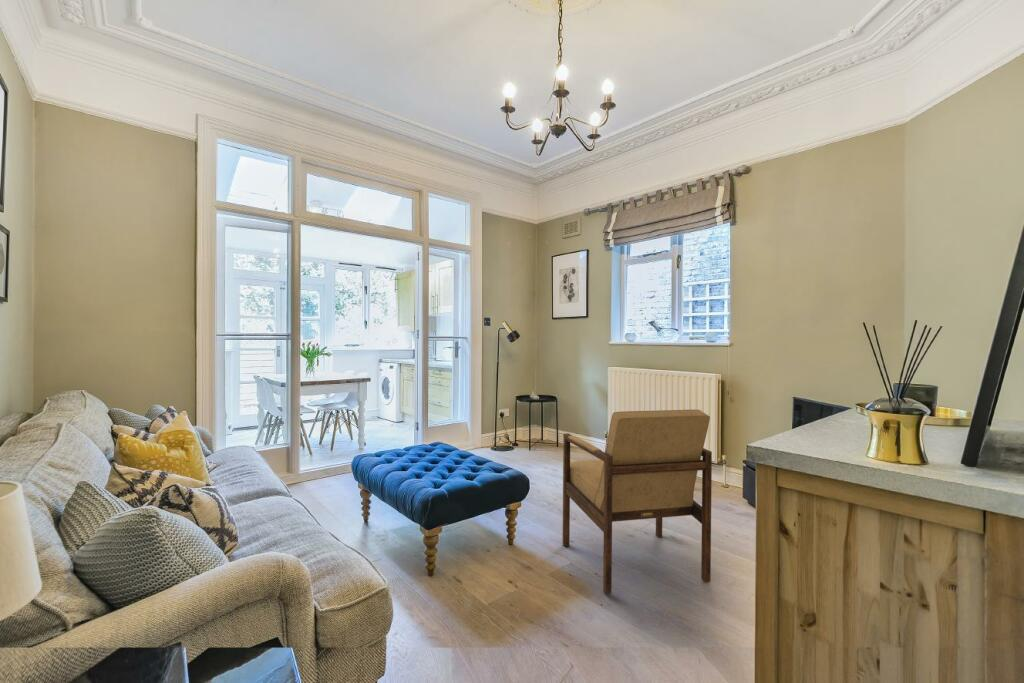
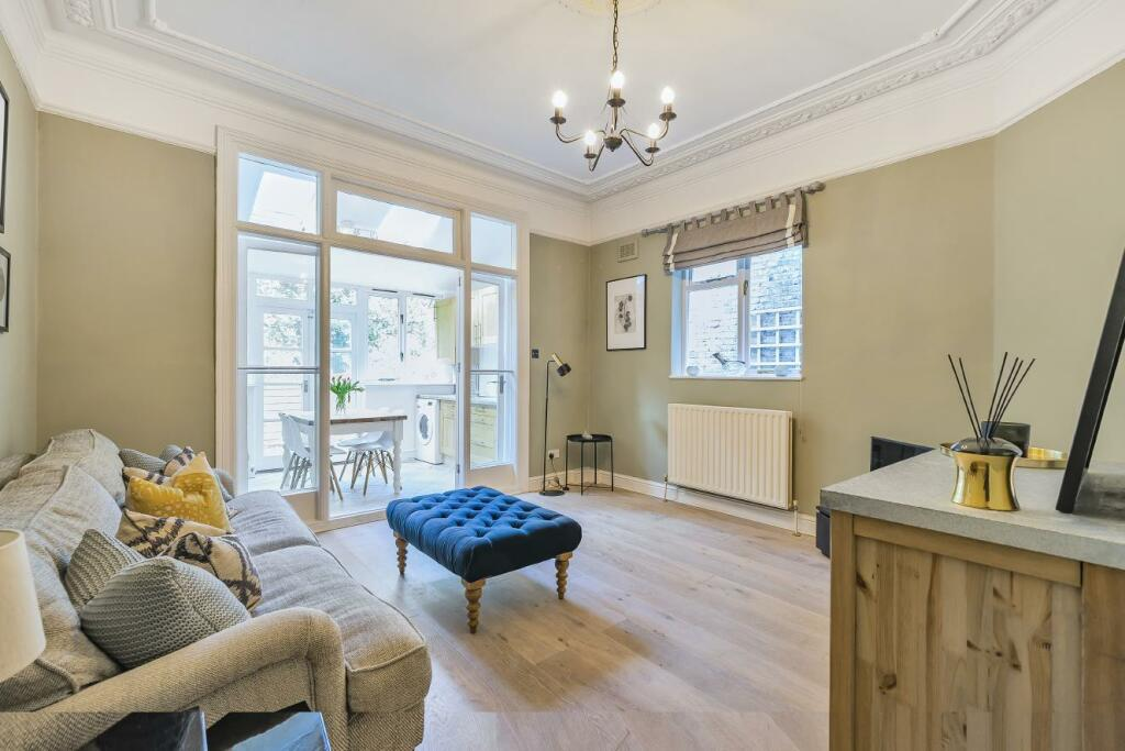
- armchair [562,409,713,595]
